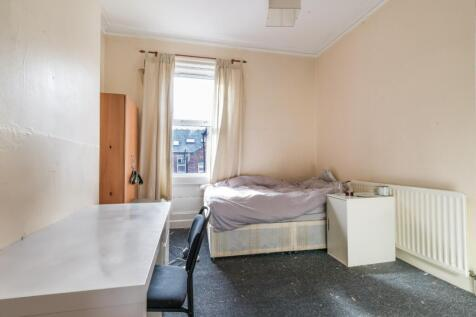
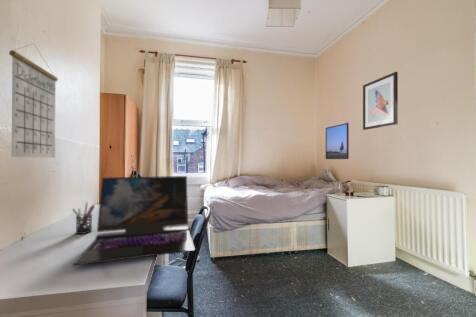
+ laptop [72,175,196,266]
+ pen holder [71,202,96,235]
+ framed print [325,122,350,160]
+ wall art [362,71,399,131]
+ calendar [8,42,59,159]
